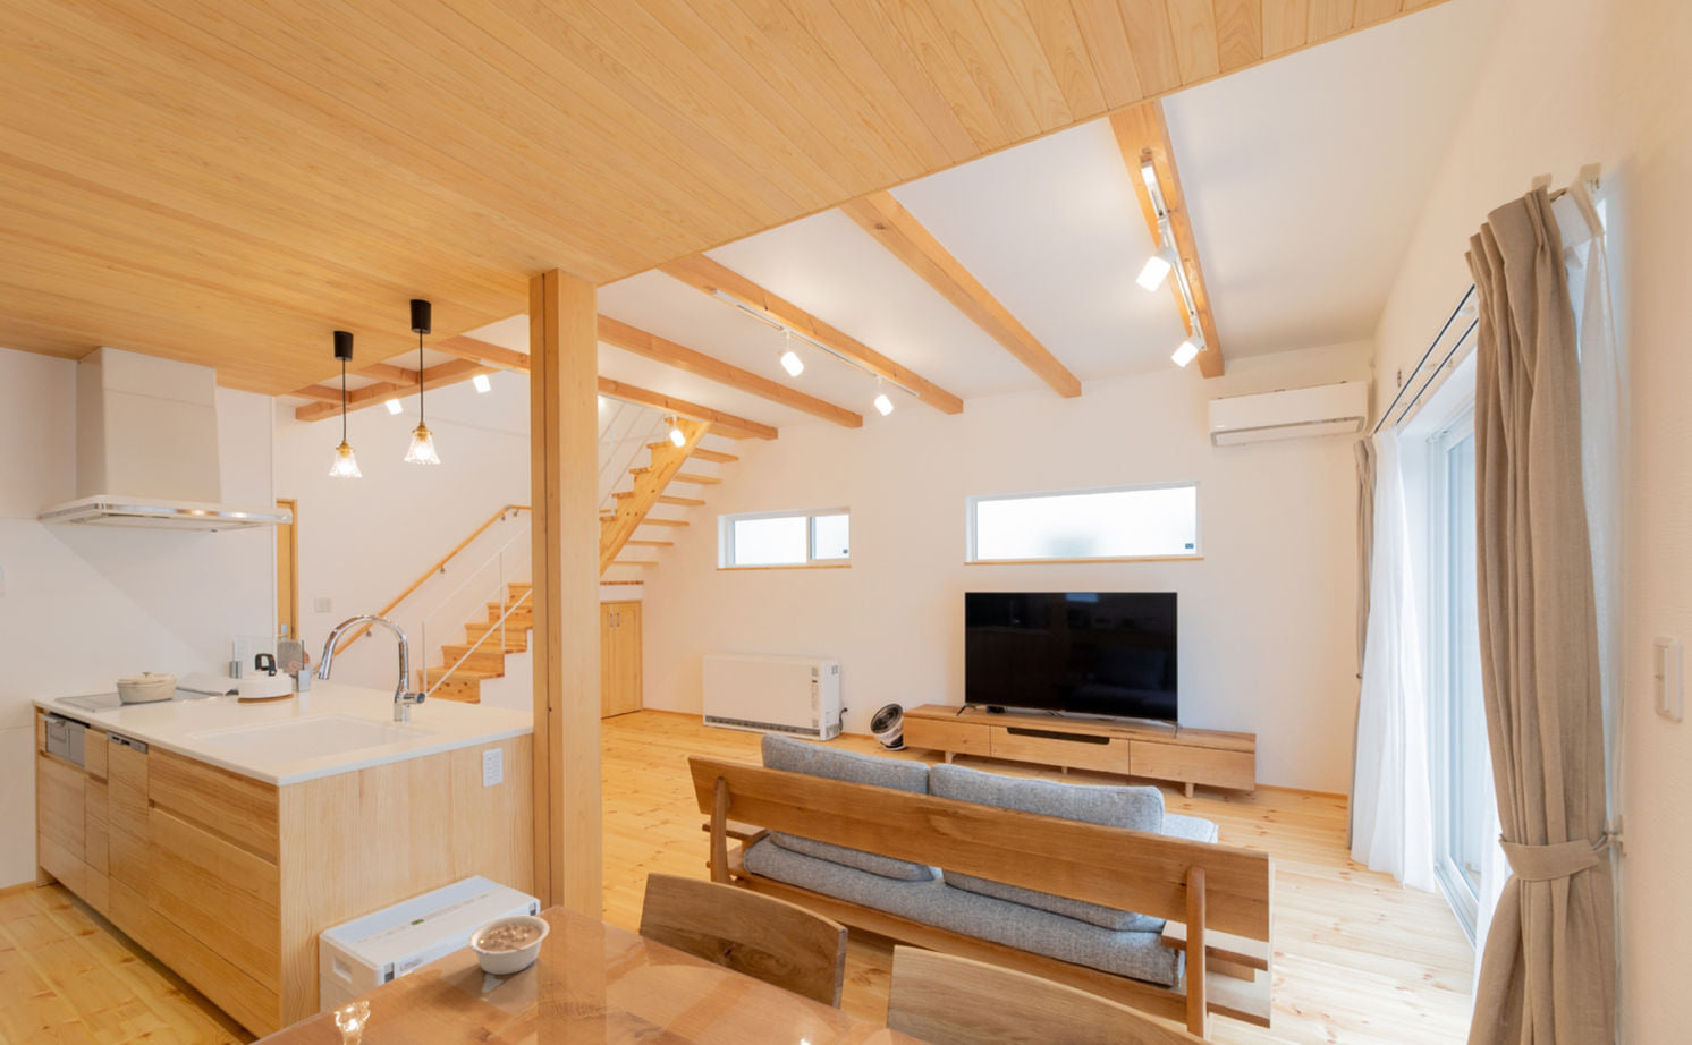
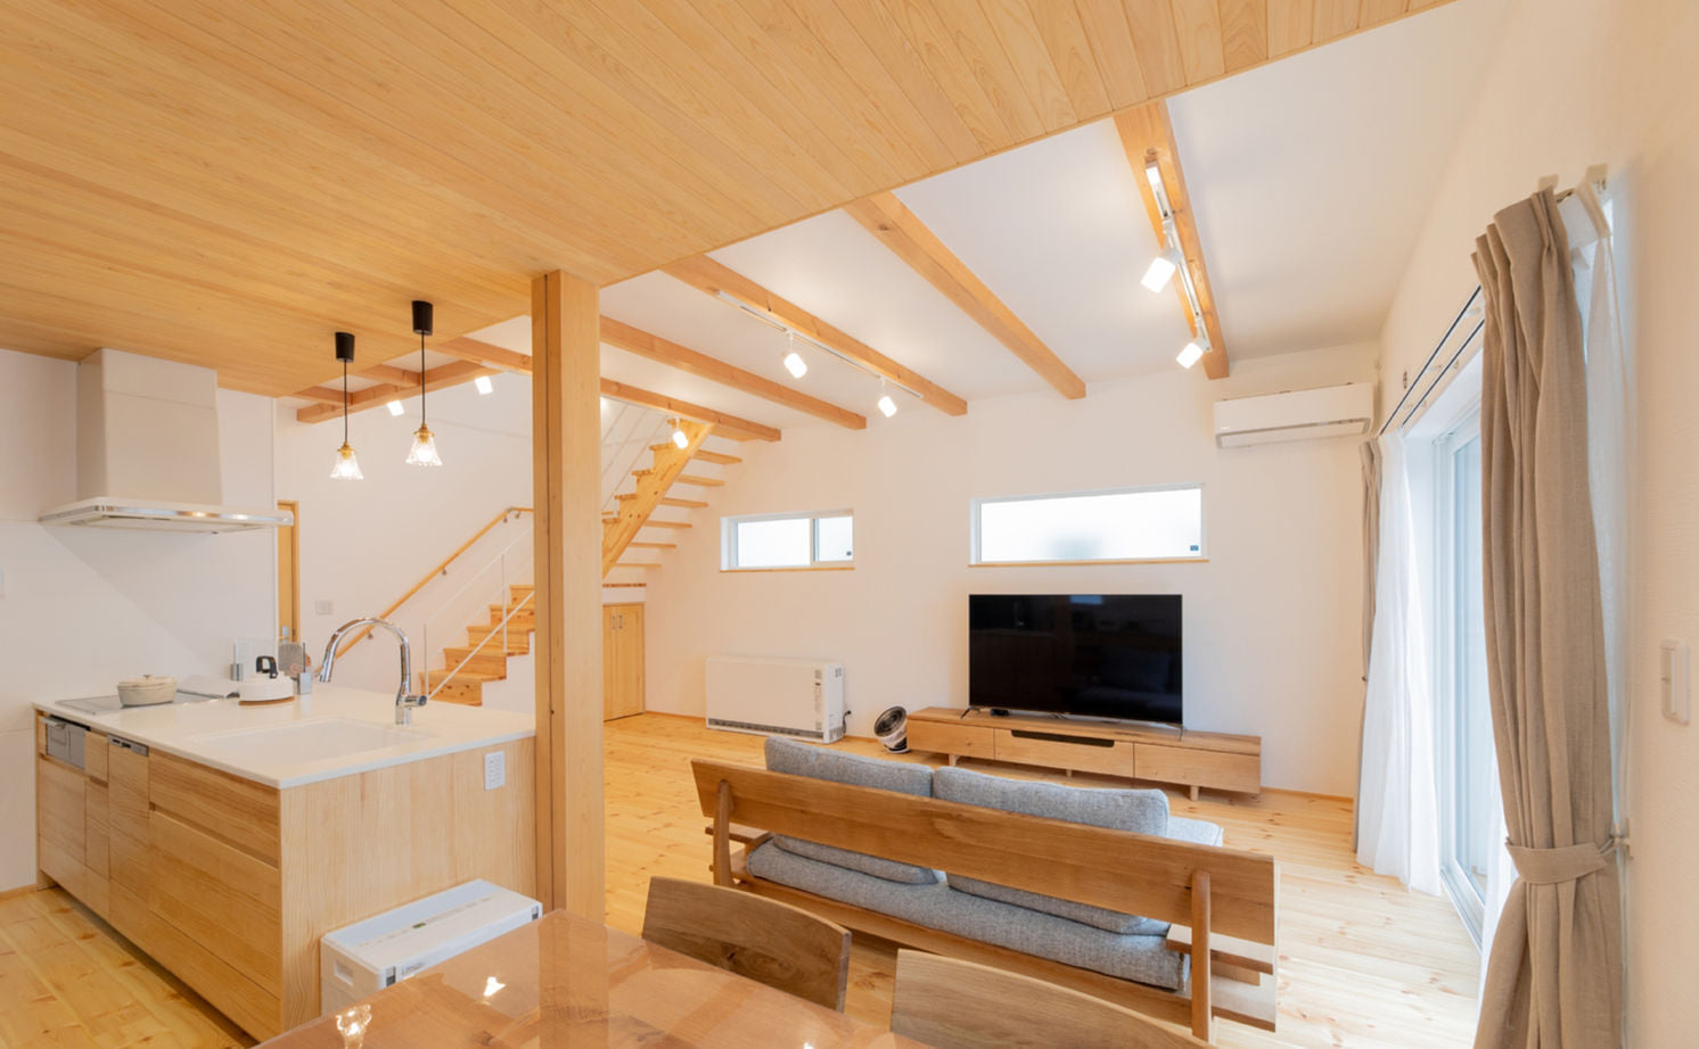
- legume [467,915,550,976]
